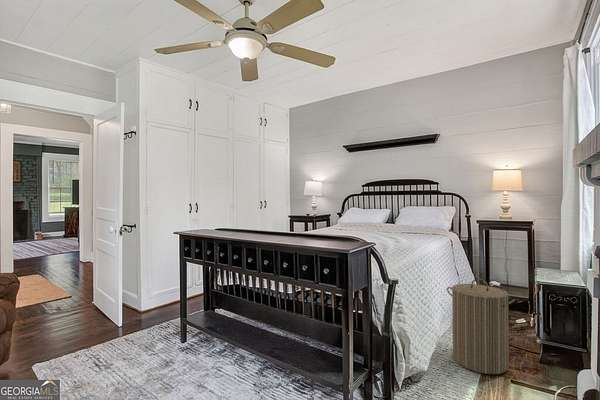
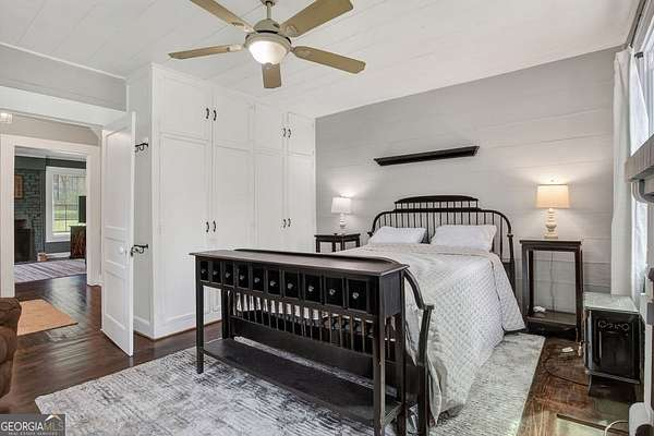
- laundry hamper [446,278,516,375]
